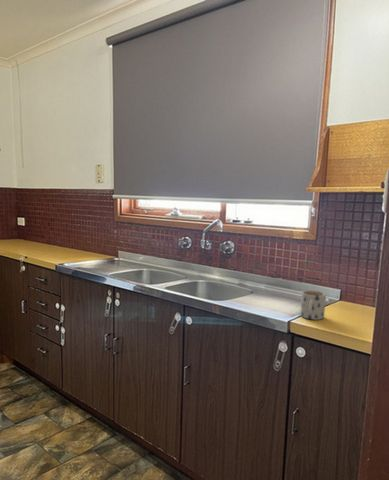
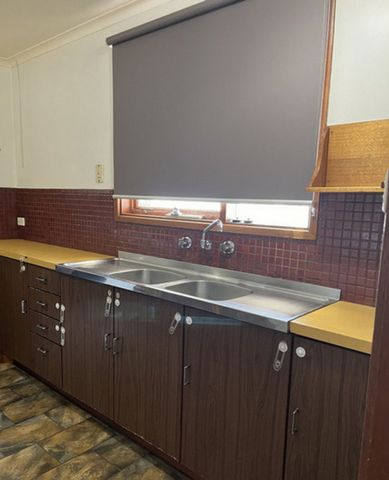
- mug [300,289,327,321]
